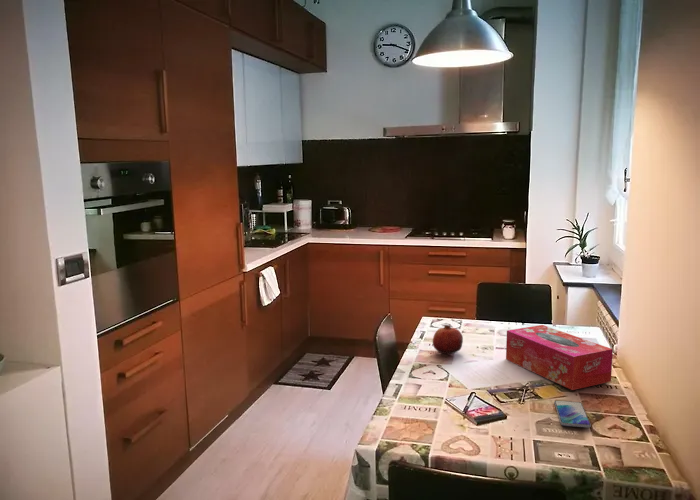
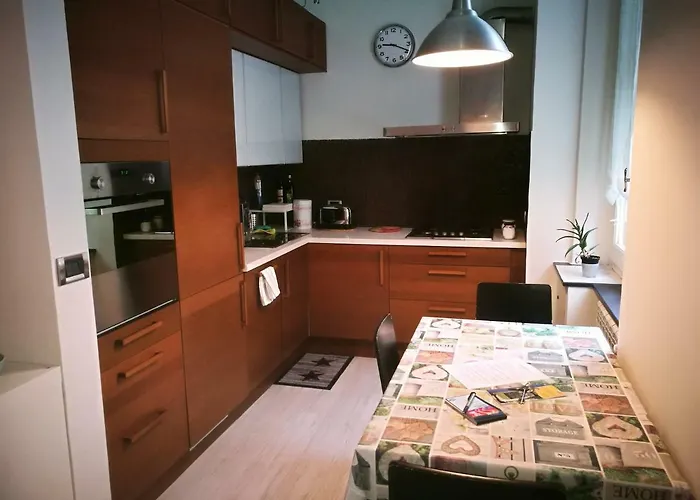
- fruit [432,324,464,355]
- tissue box [505,324,614,391]
- smartphone [553,400,592,429]
